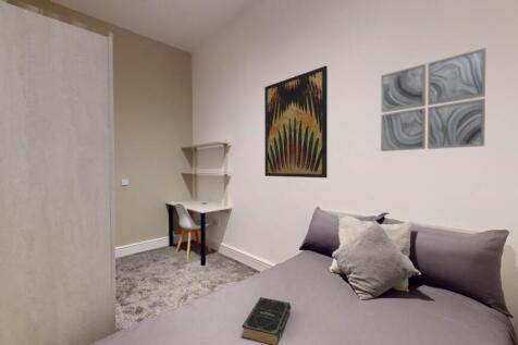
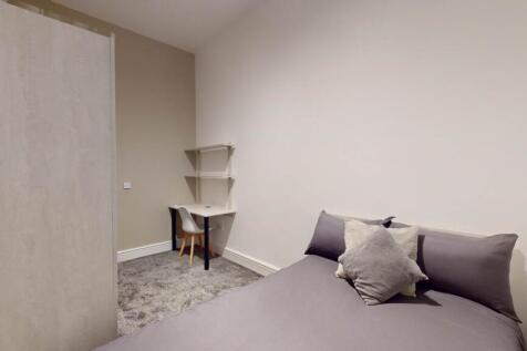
- wall art [380,47,486,152]
- book [240,296,292,345]
- wall art [263,64,329,178]
